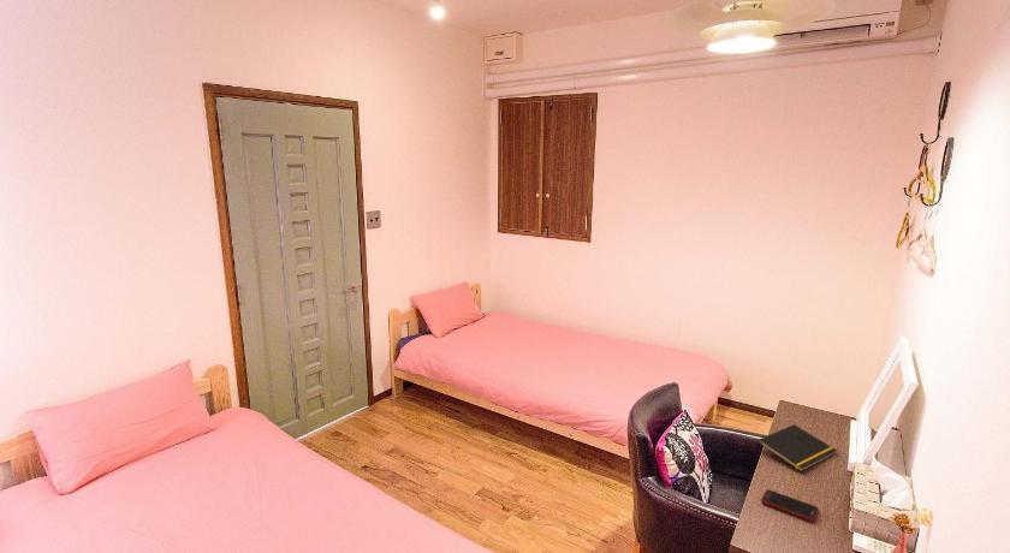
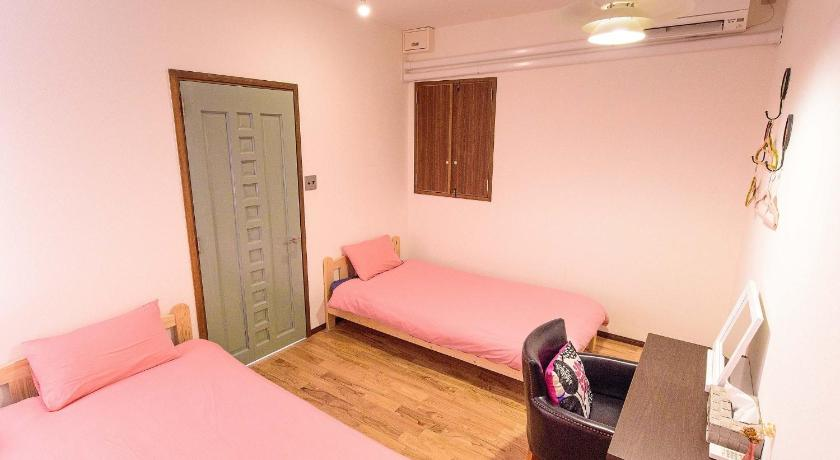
- notepad [755,423,838,472]
- cell phone [760,488,820,523]
